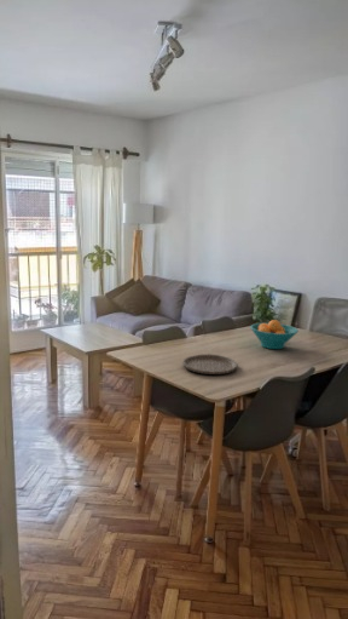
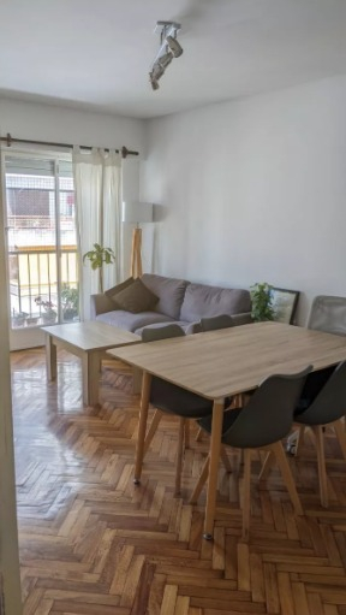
- fruit bowl [249,319,300,350]
- plate [181,353,238,376]
